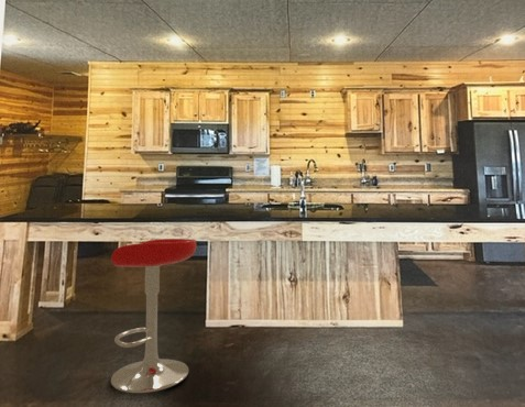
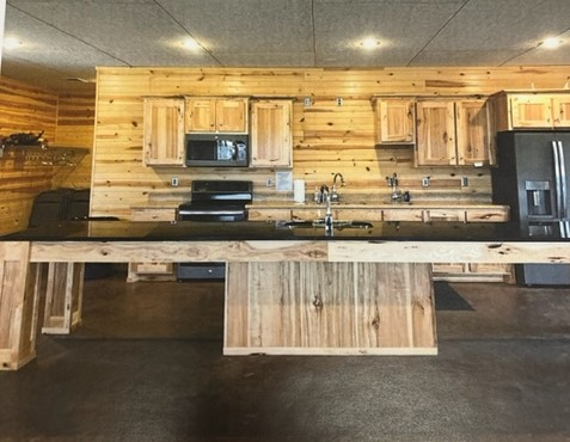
- bar stool [110,238,197,394]
